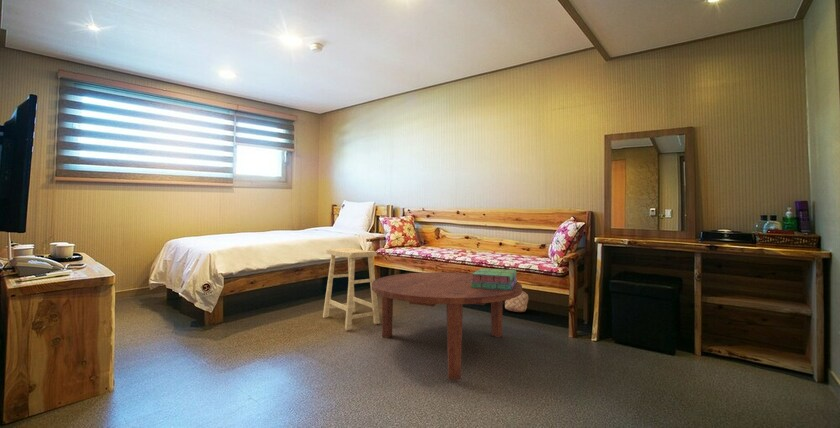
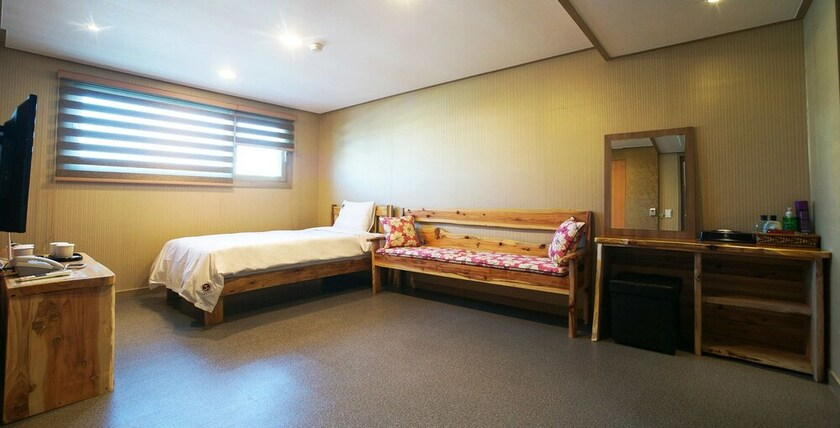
- stool [322,247,381,331]
- coffee table [372,271,523,380]
- stack of books [470,267,518,290]
- basket [504,290,529,313]
